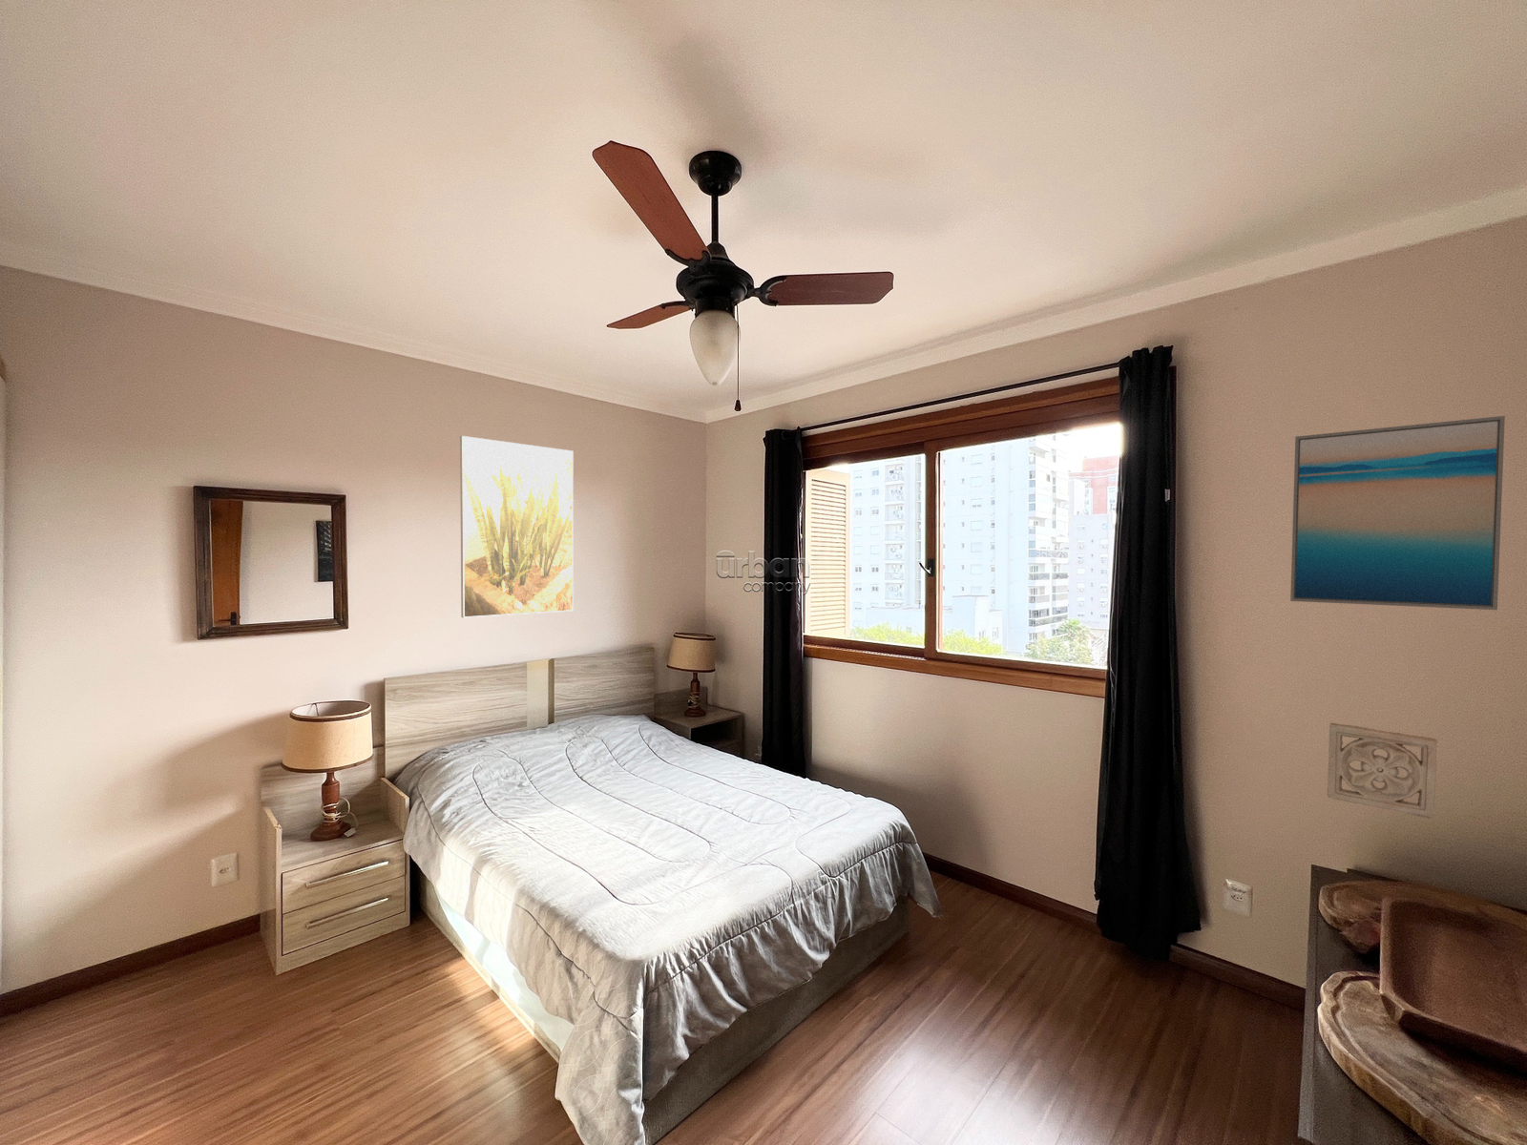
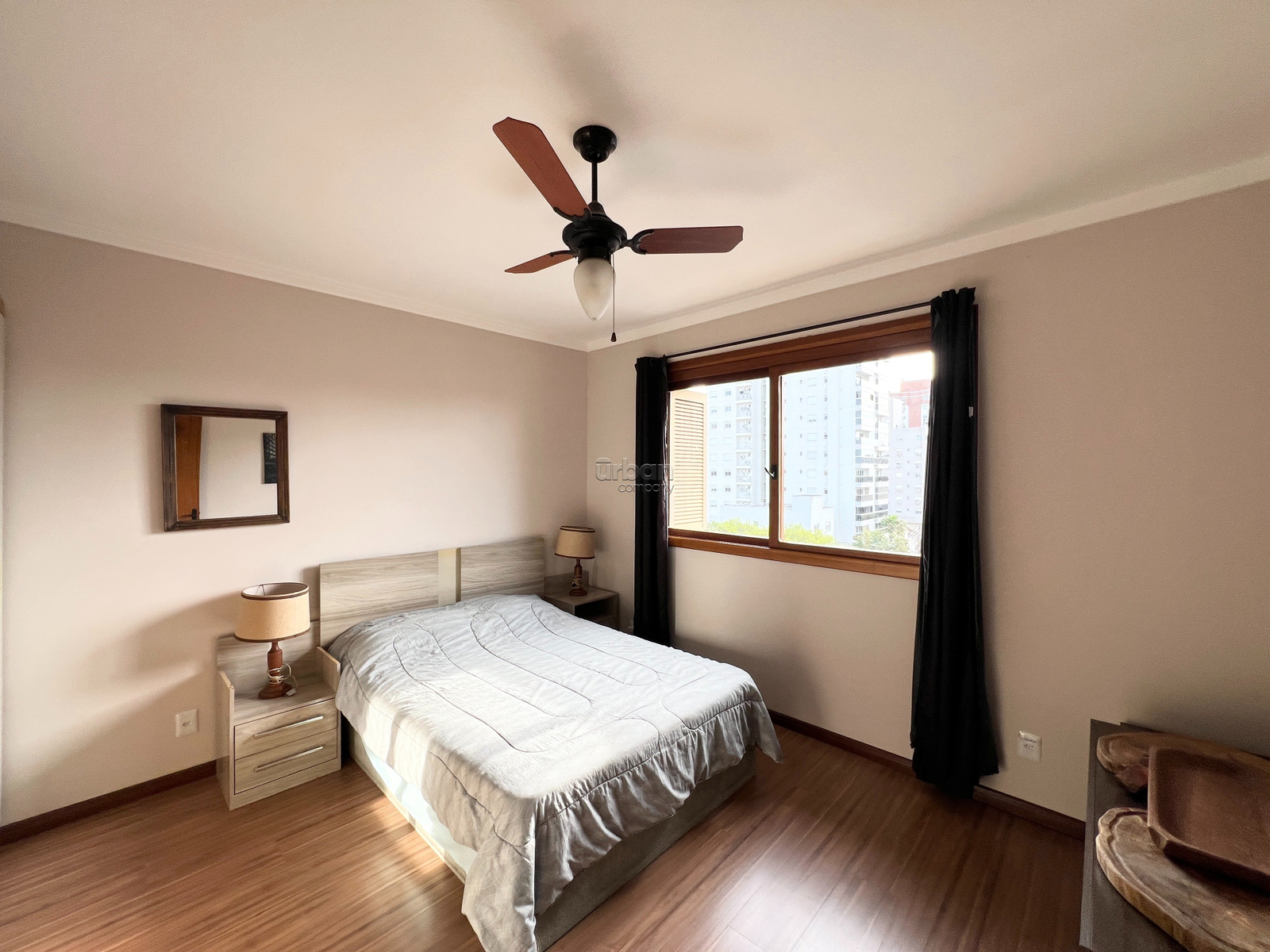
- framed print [459,435,575,618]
- wall ornament [1326,723,1438,819]
- wall art [1289,415,1507,611]
